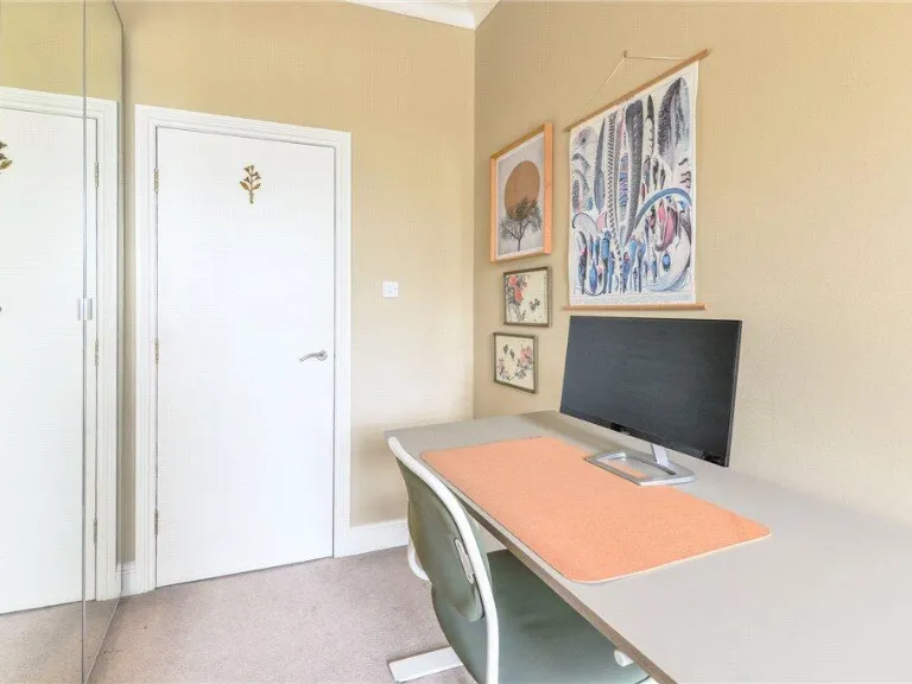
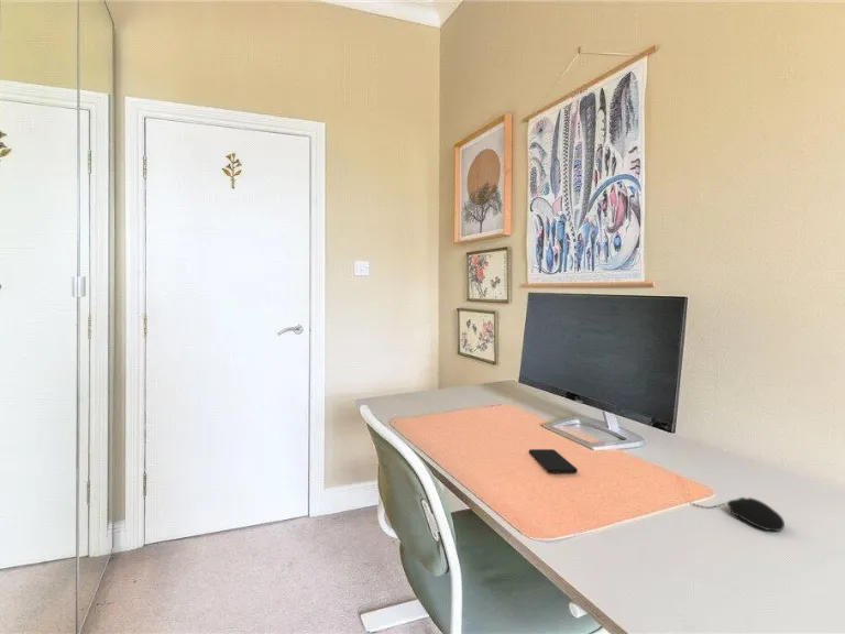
+ smartphone [528,448,579,473]
+ computer mouse [688,496,786,532]
